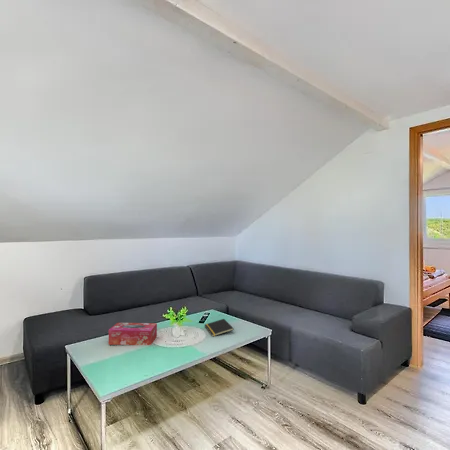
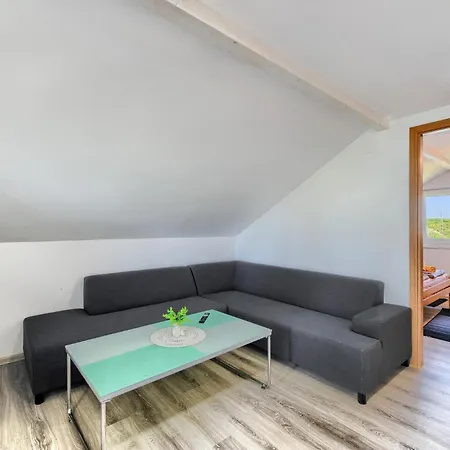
- tissue box [108,322,158,346]
- notepad [204,318,235,338]
